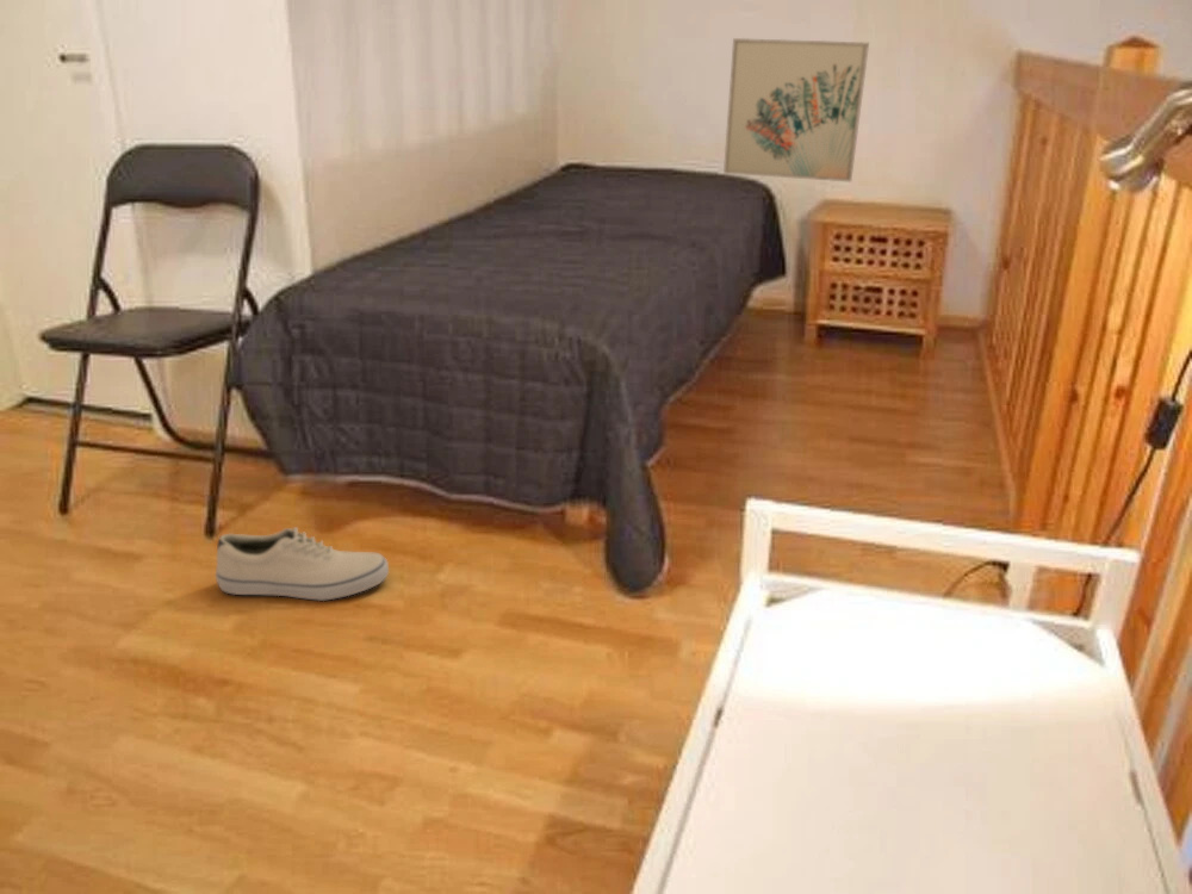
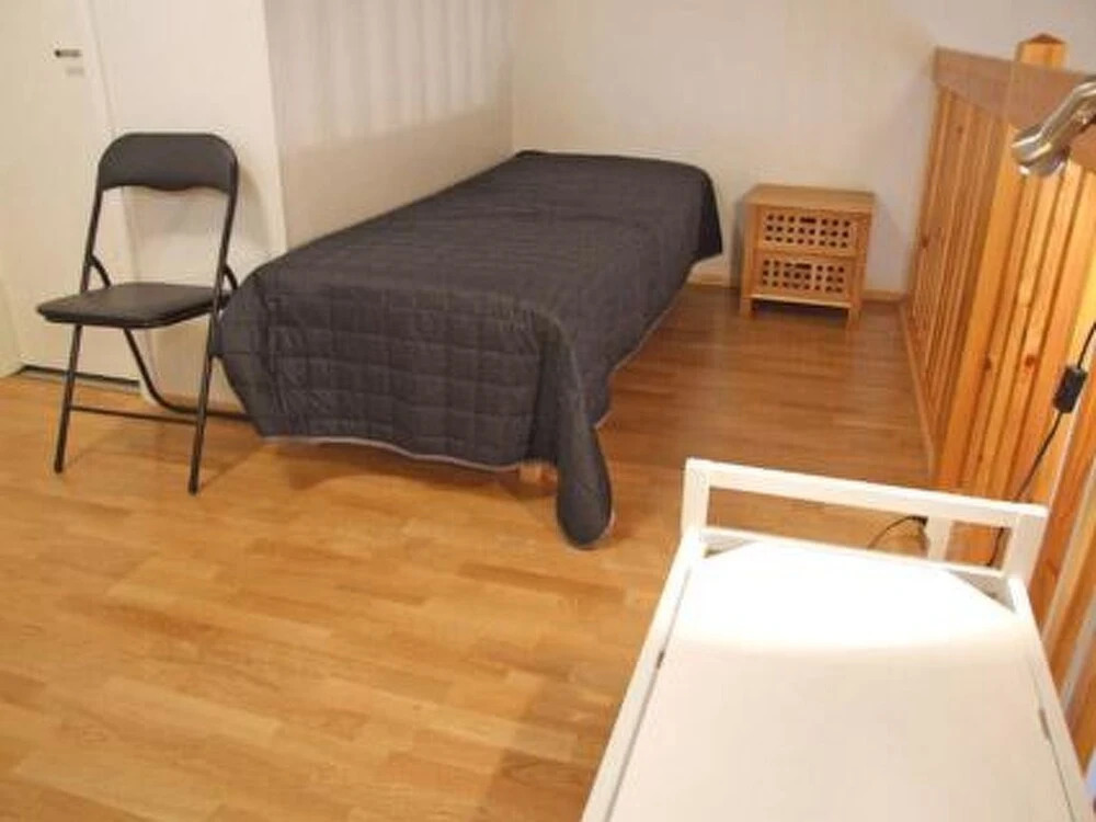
- wall art [722,37,870,184]
- shoe [215,526,390,602]
